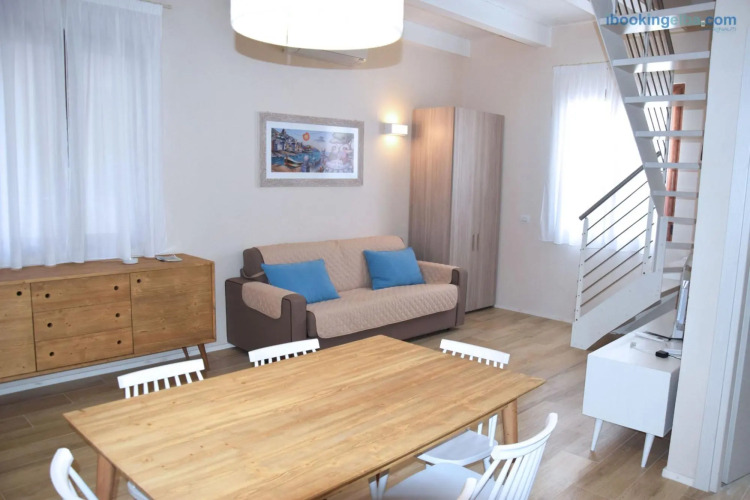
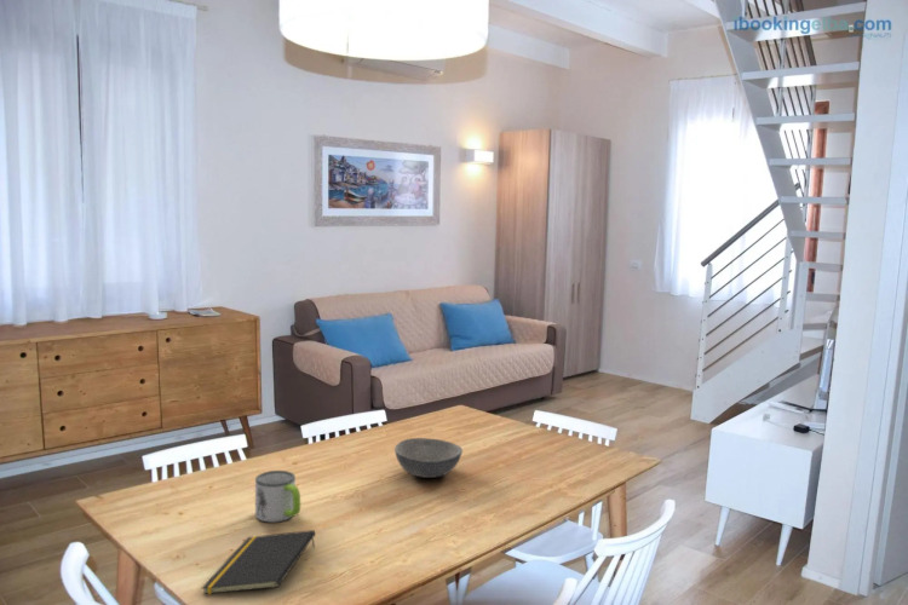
+ notepad [200,529,316,595]
+ mug [254,469,301,524]
+ bowl [393,437,464,479]
